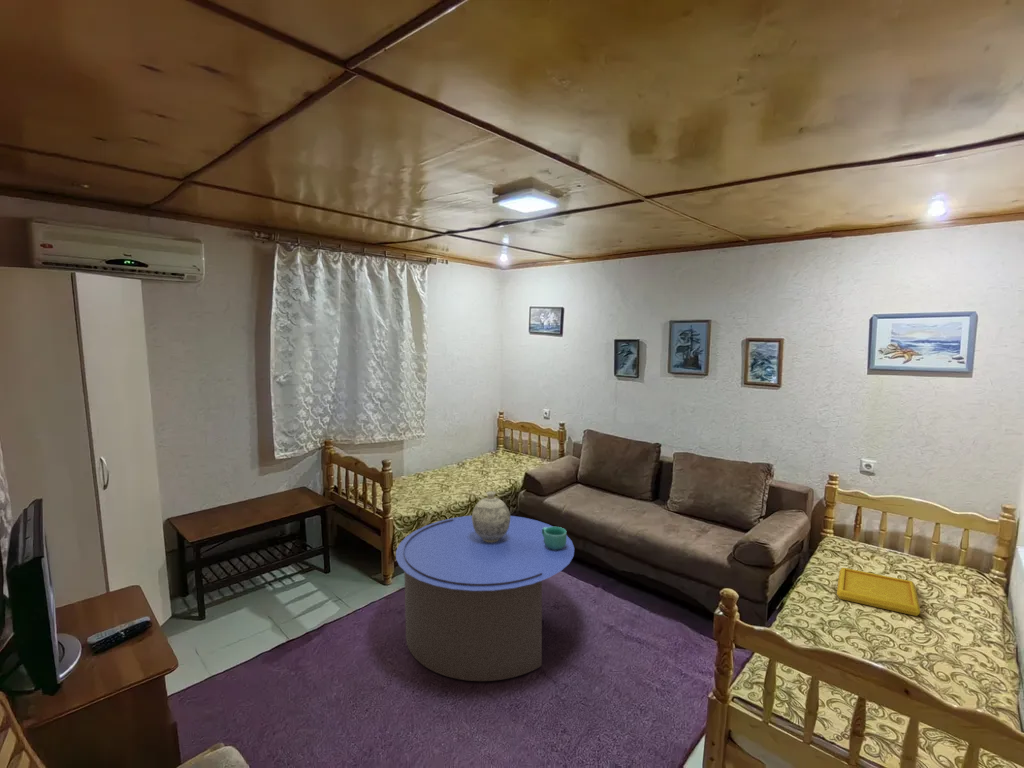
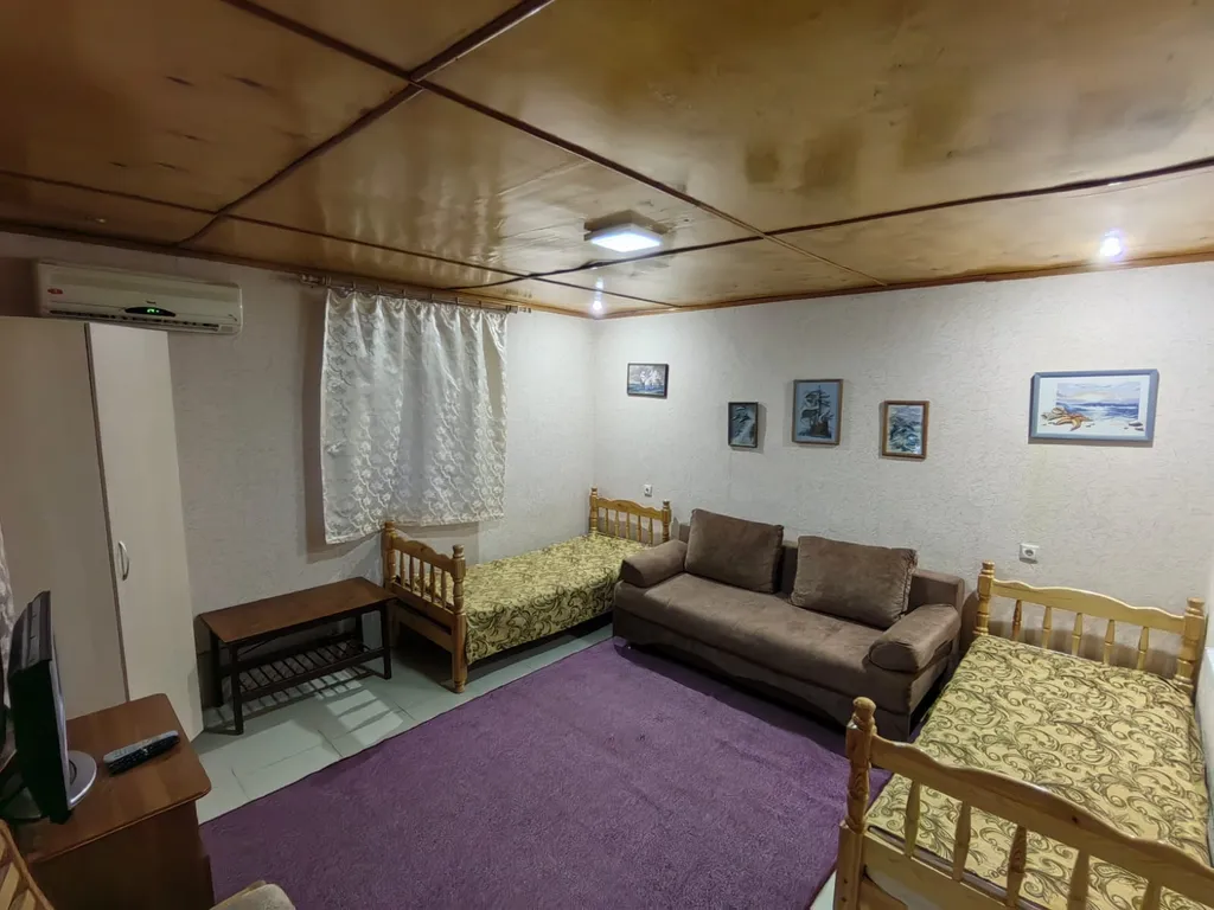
- coffee table [395,515,575,682]
- decorative vase [471,490,511,542]
- mug [542,526,567,550]
- serving tray [836,567,921,617]
